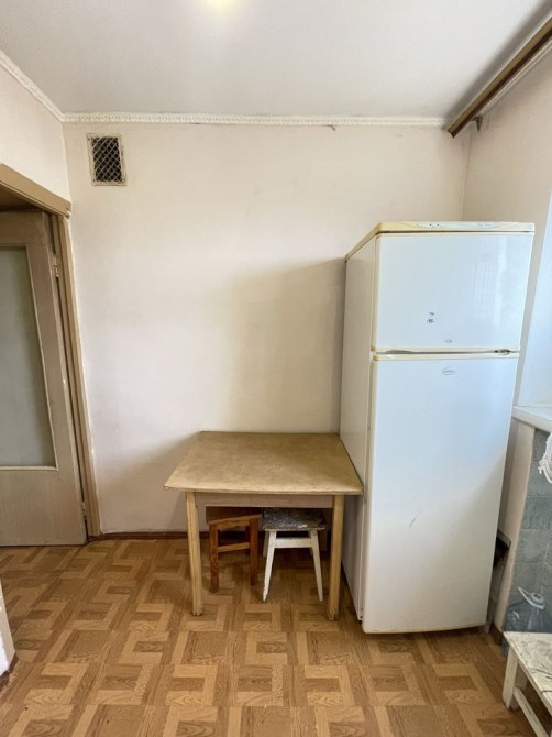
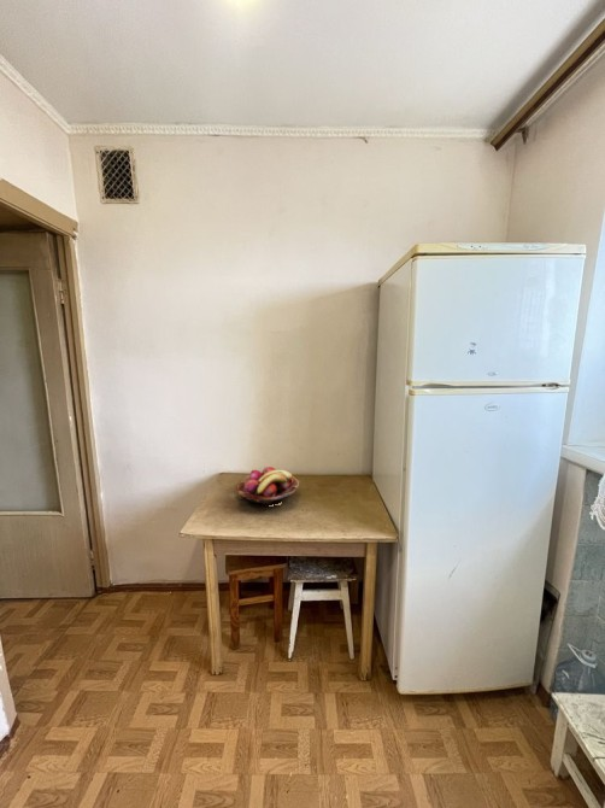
+ fruit basket [235,466,301,505]
